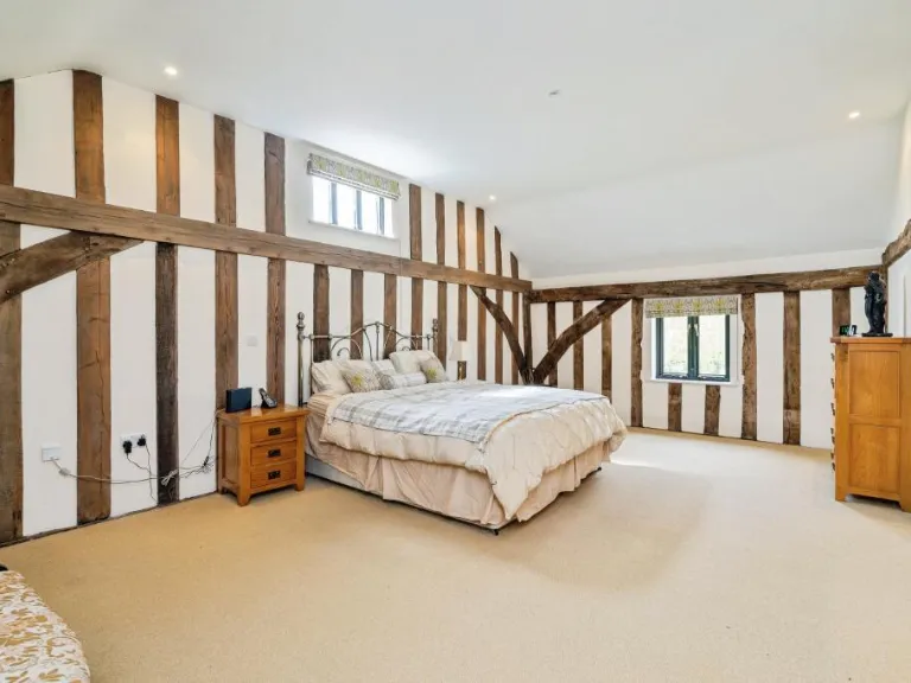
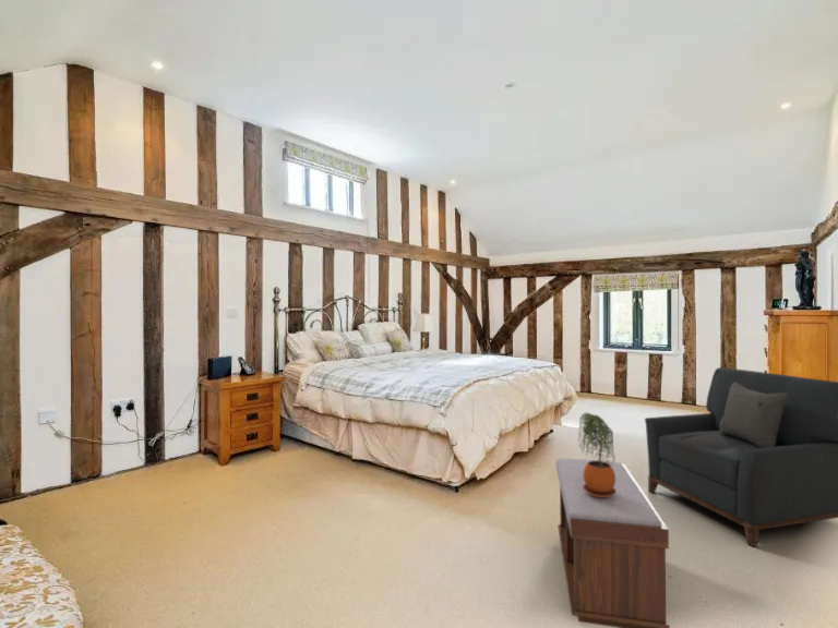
+ armchair [644,366,838,547]
+ bench [555,457,671,628]
+ potted plant [577,411,616,497]
